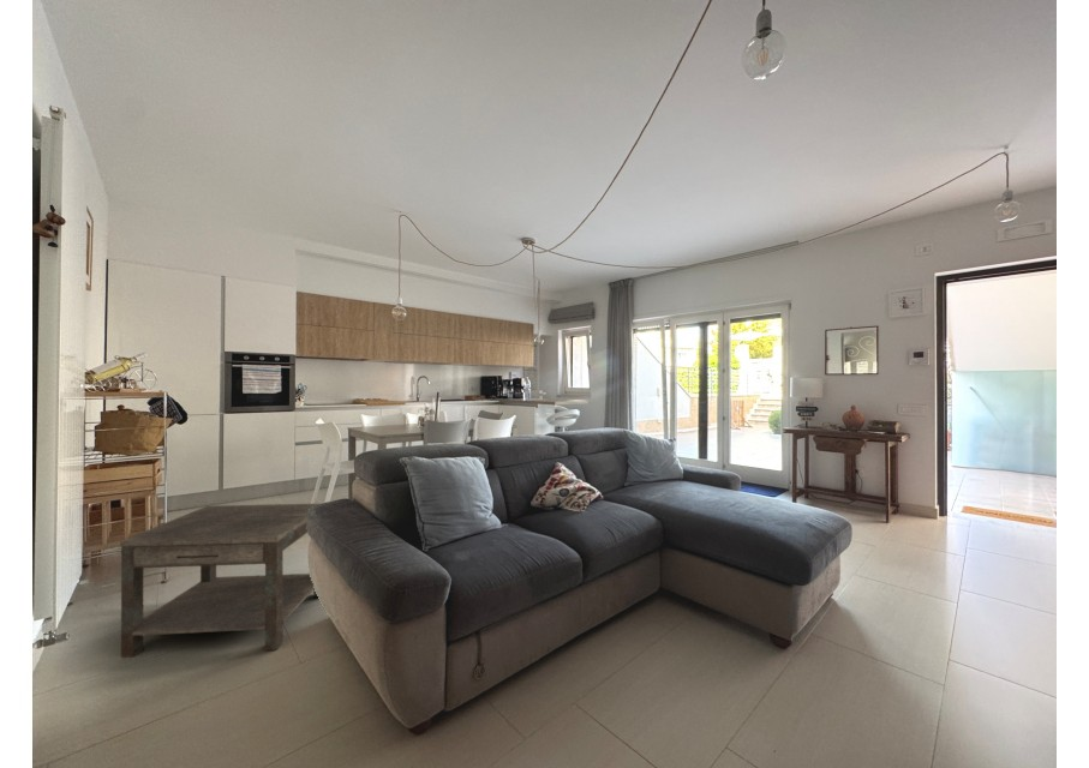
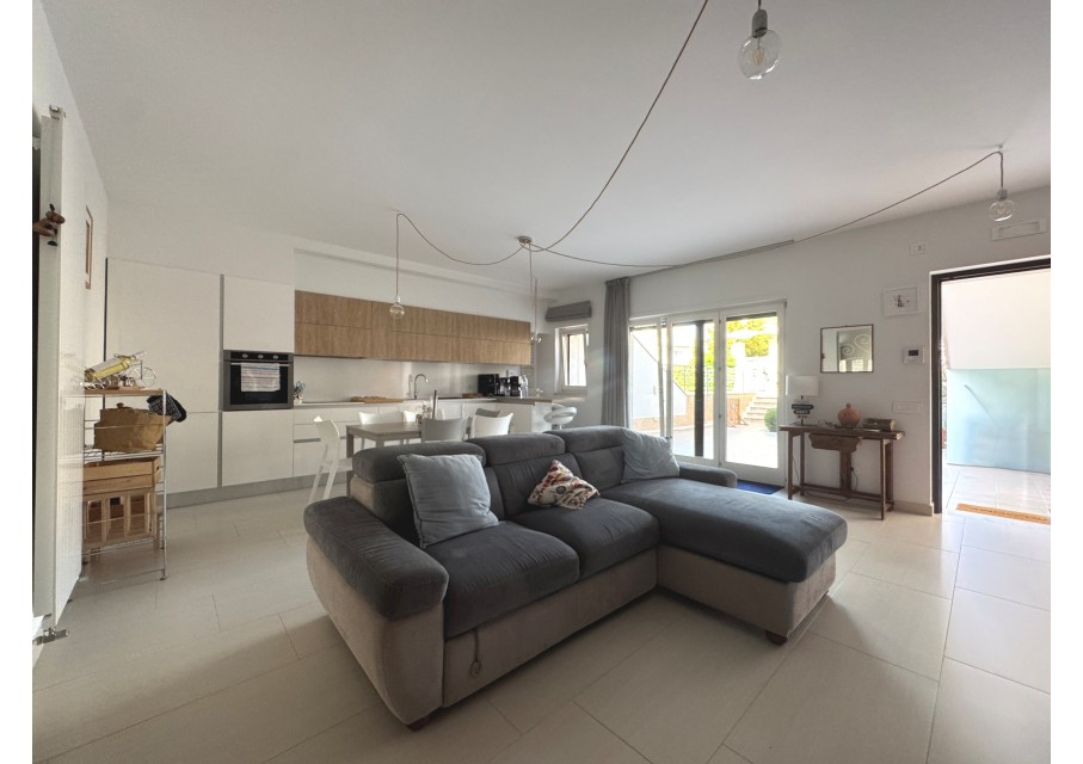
- side table [119,503,319,659]
